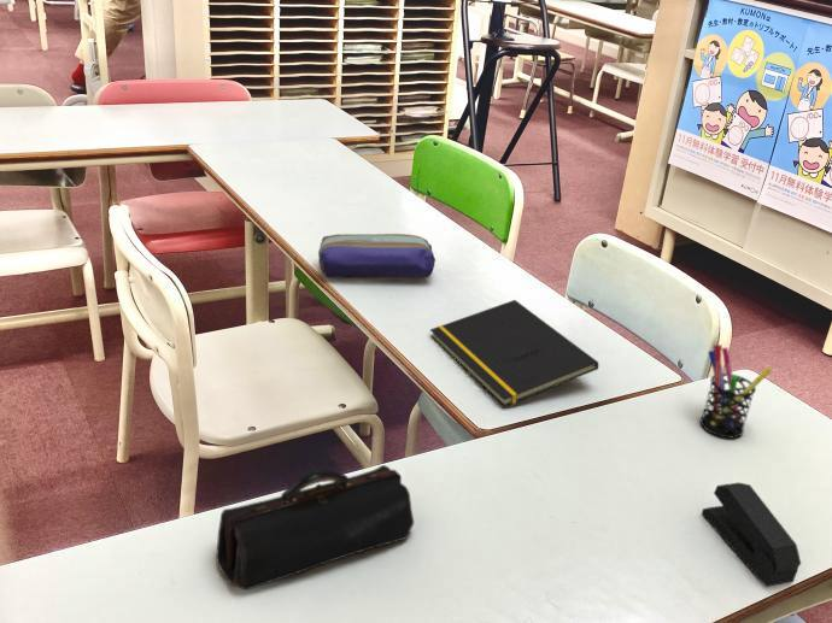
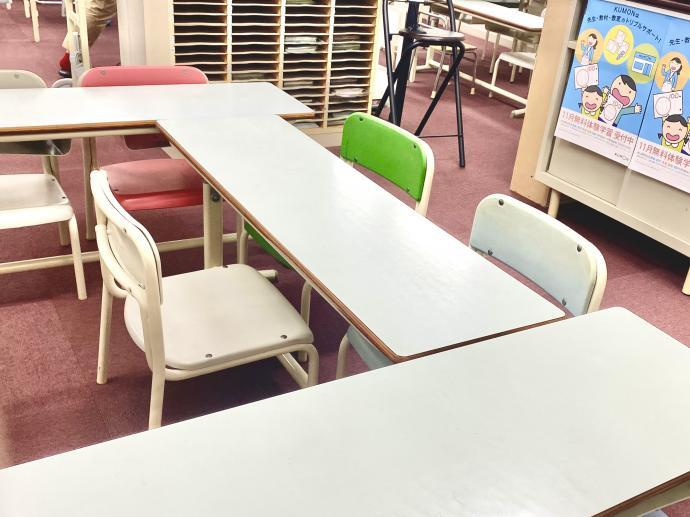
- pen holder [699,343,773,439]
- pencil case [317,233,436,280]
- pencil case [215,464,415,592]
- notepad [429,299,599,407]
- stapler [701,482,802,588]
